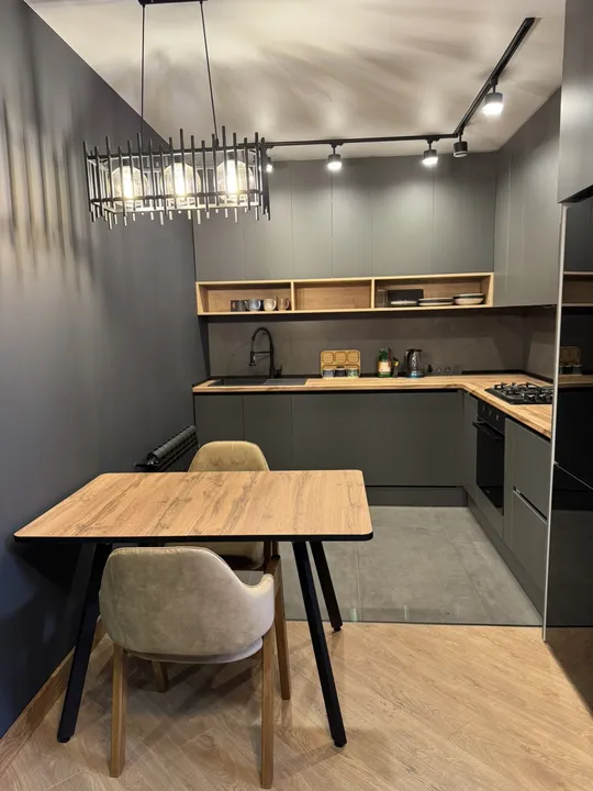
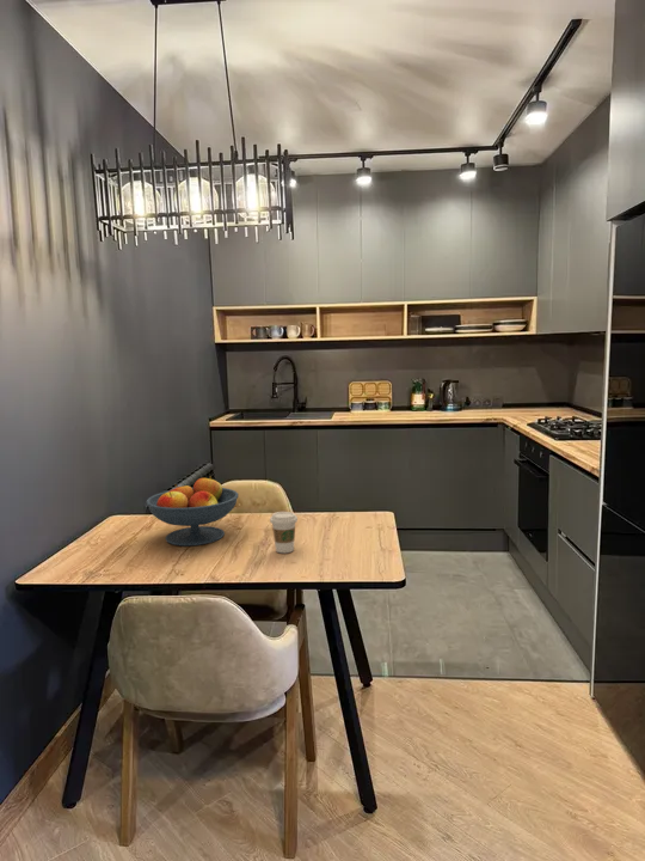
+ coffee cup [269,511,299,554]
+ fruit bowl [145,475,240,548]
